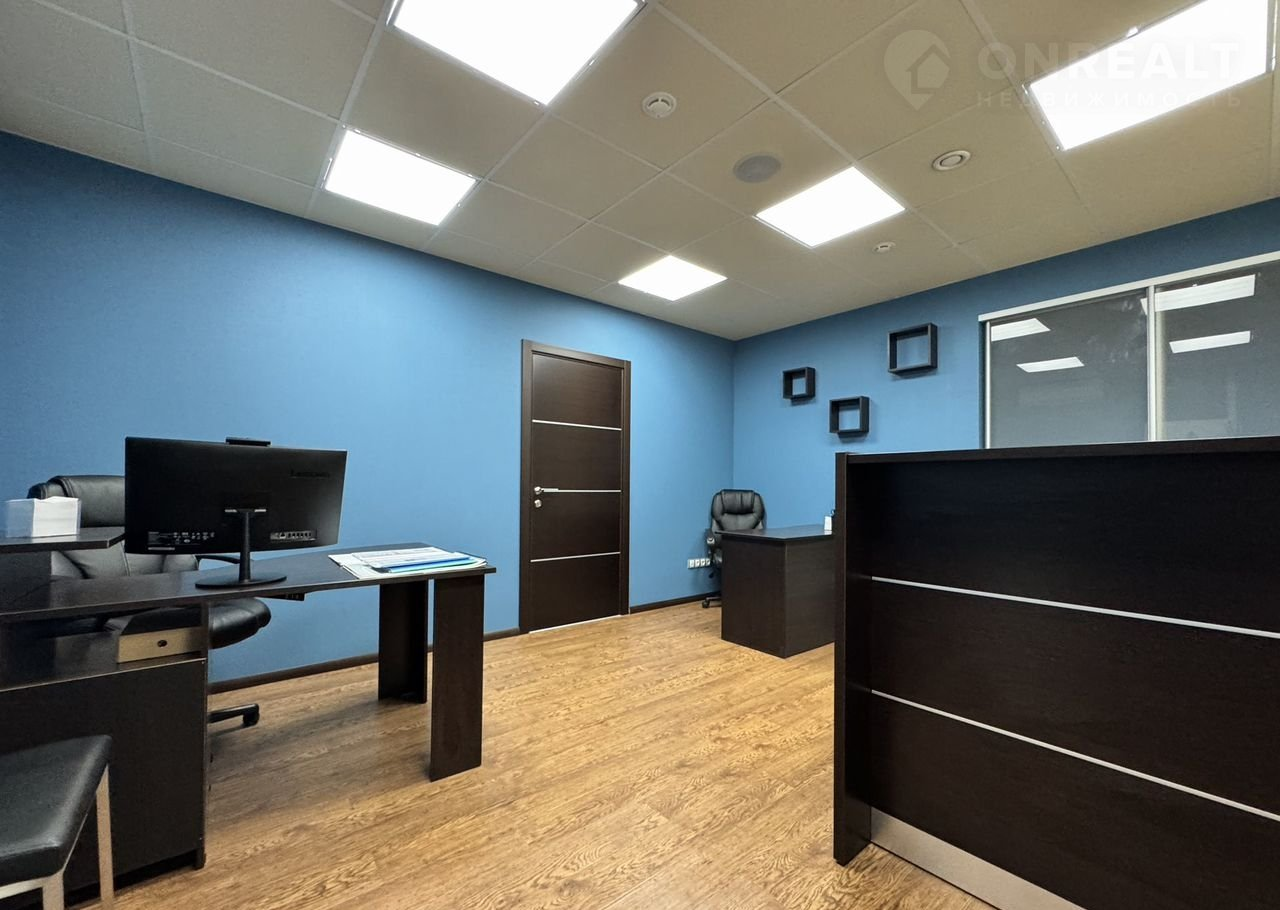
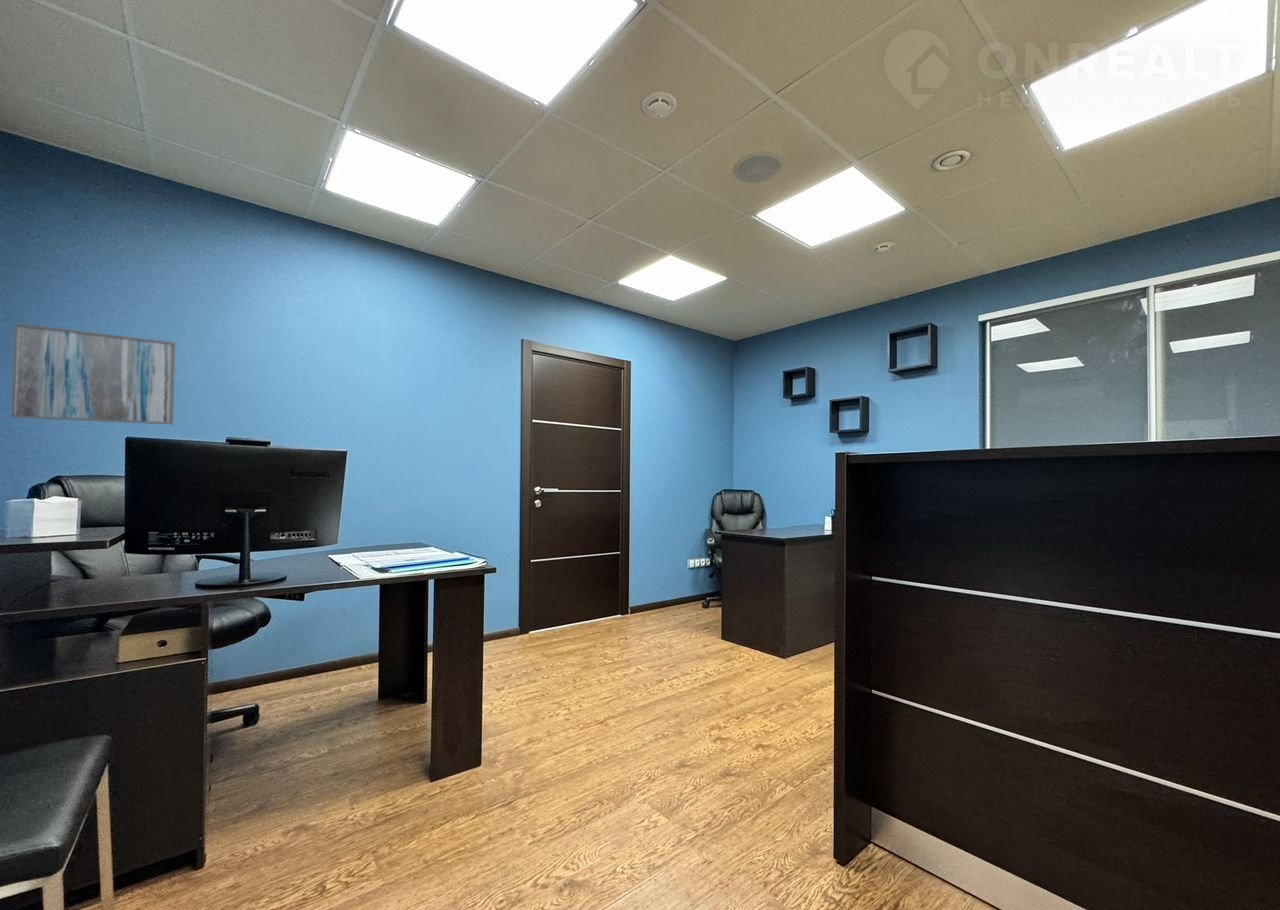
+ wall art [10,322,176,426]
